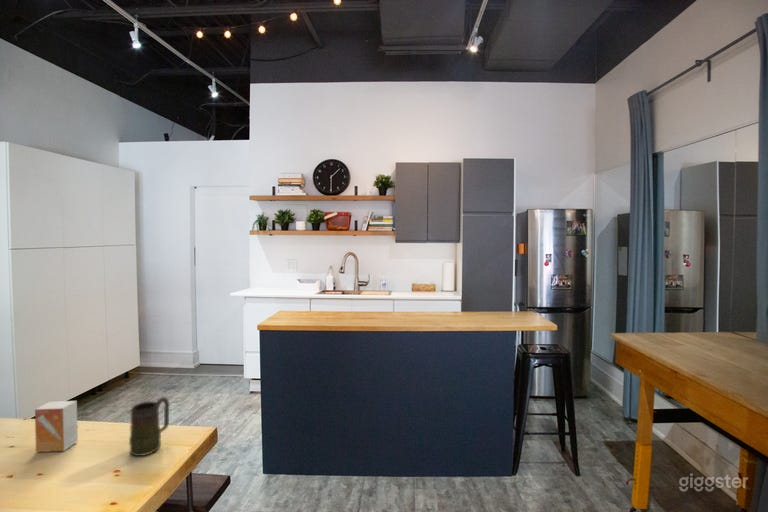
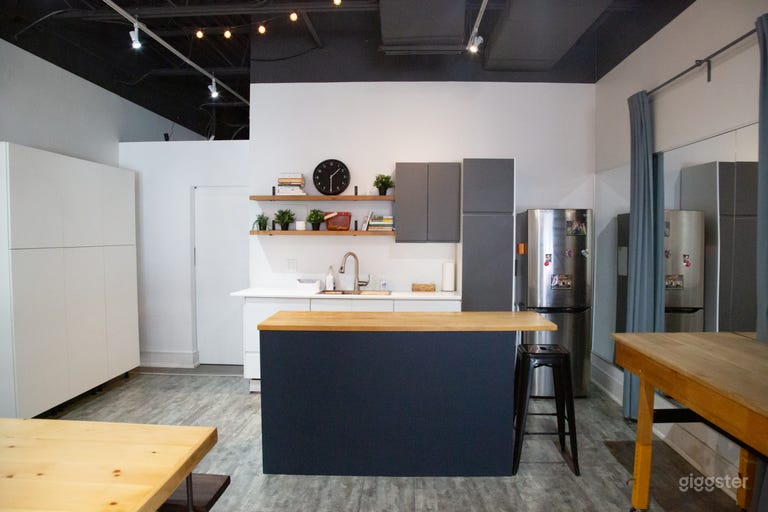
- mug [128,396,170,457]
- small box [34,400,79,453]
